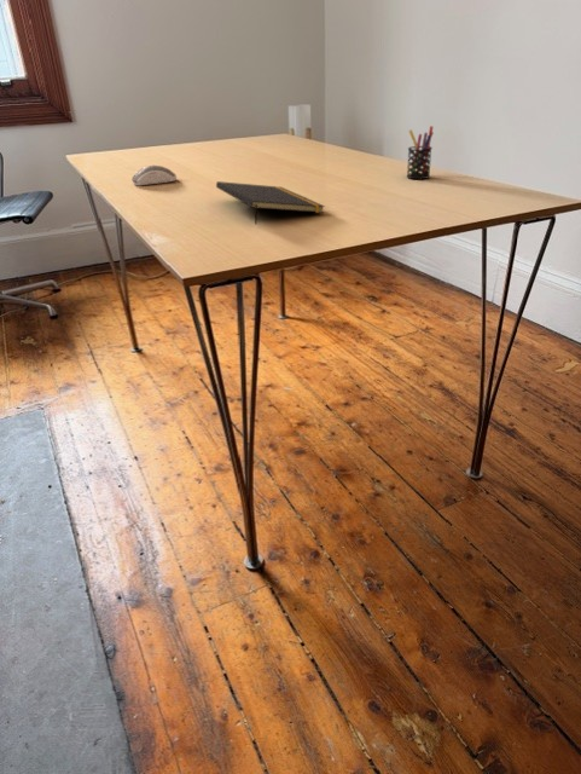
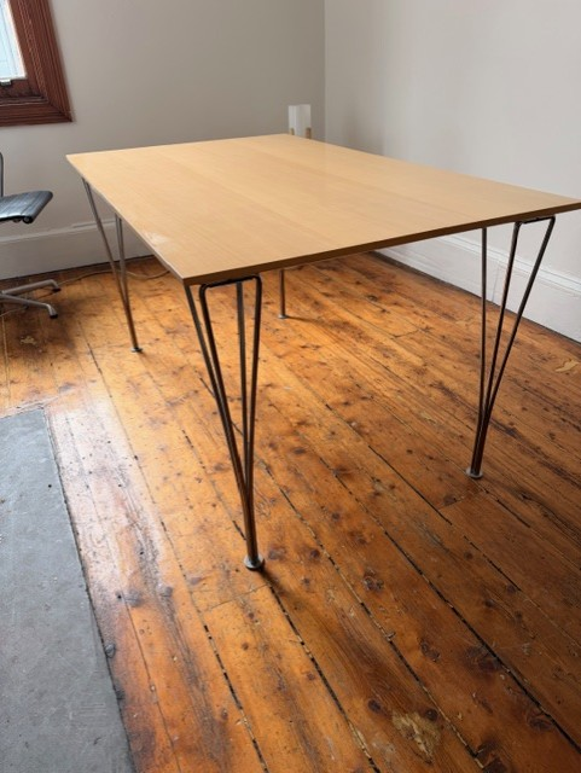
- pen holder [406,125,435,180]
- notepad [215,180,326,226]
- computer mouse [130,164,178,186]
